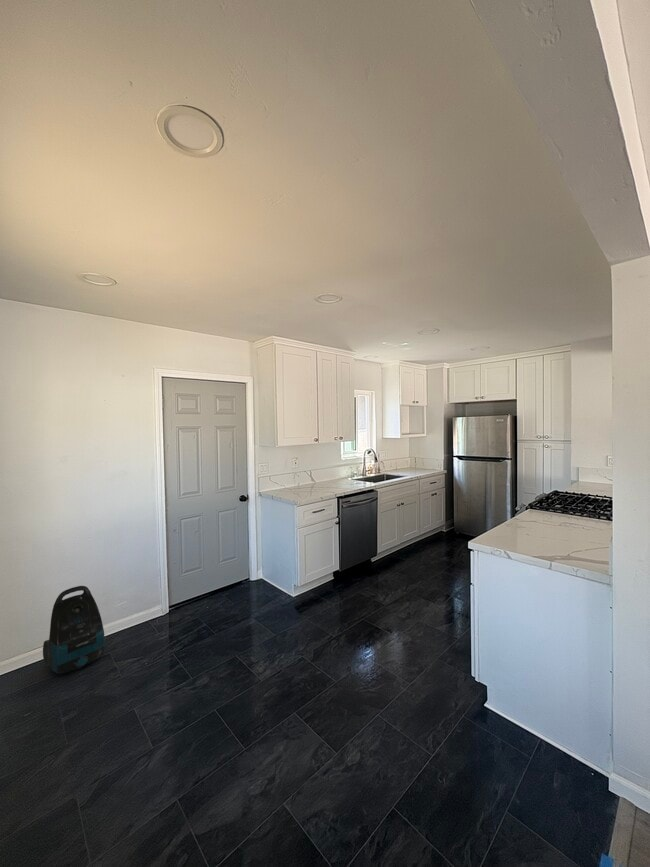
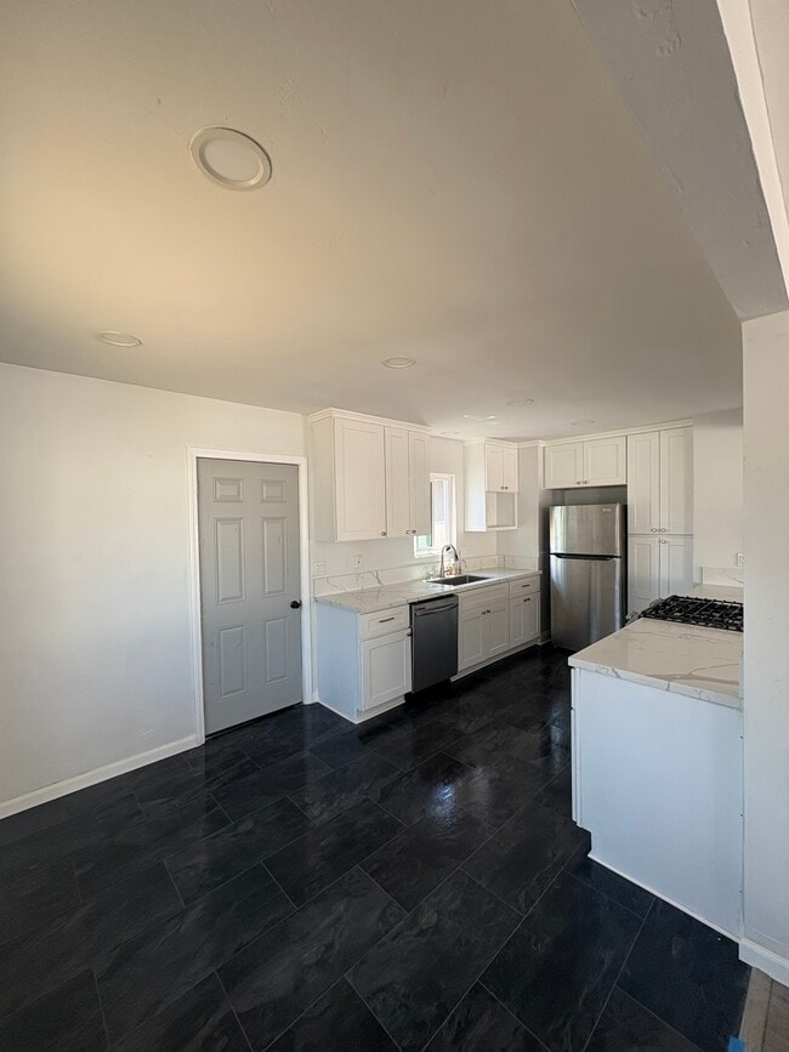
- vacuum cleaner [42,585,105,674]
